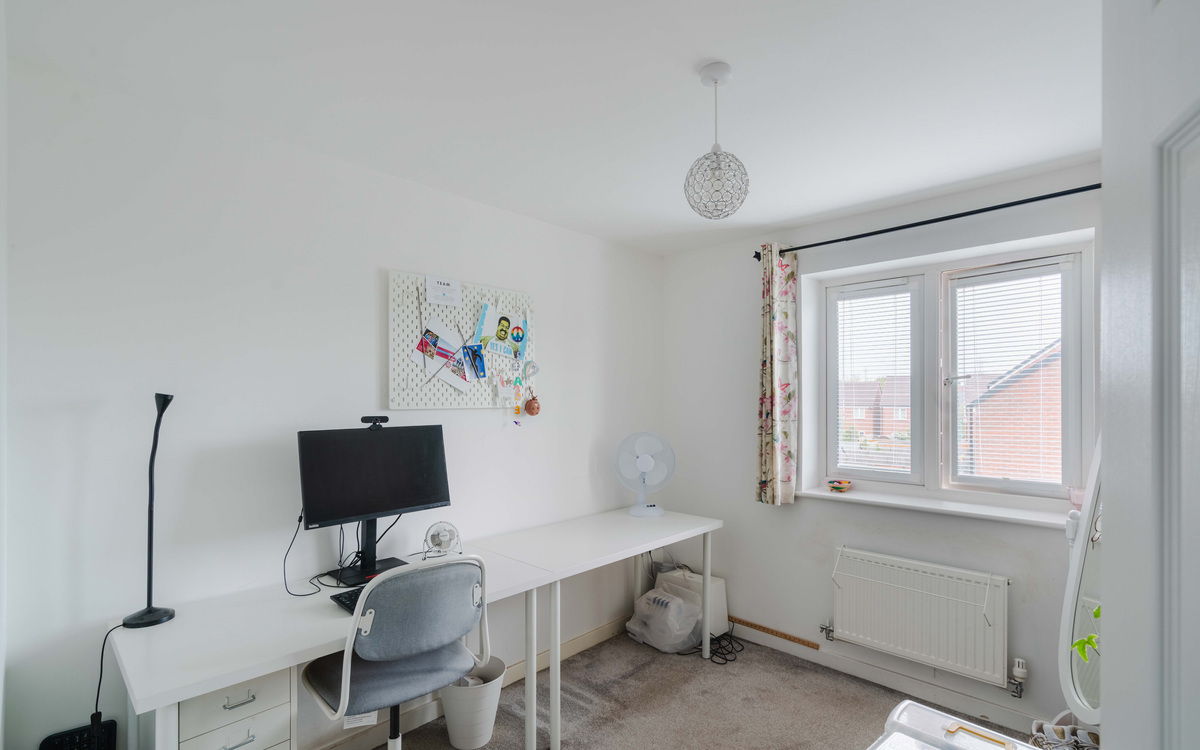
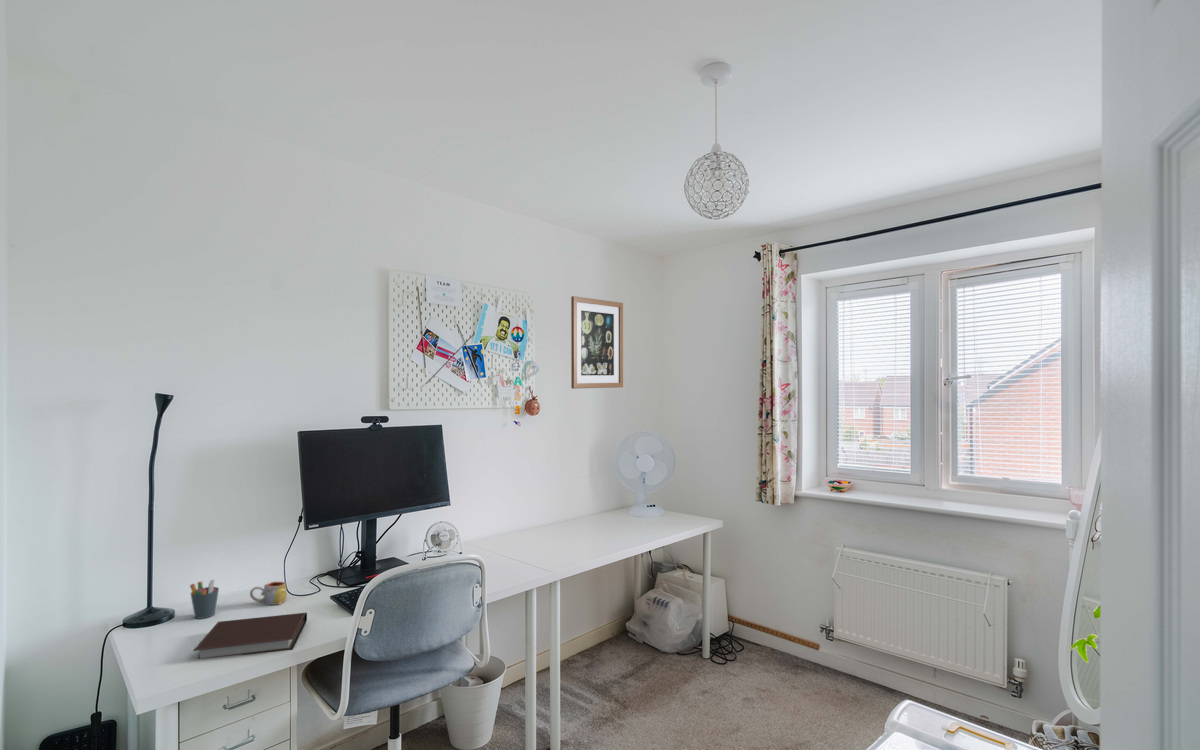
+ notebook [192,612,308,660]
+ mug [249,581,288,606]
+ wall art [570,295,624,390]
+ pen holder [189,578,220,620]
